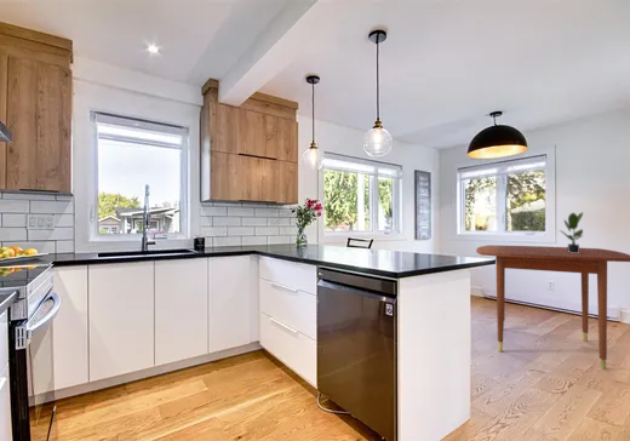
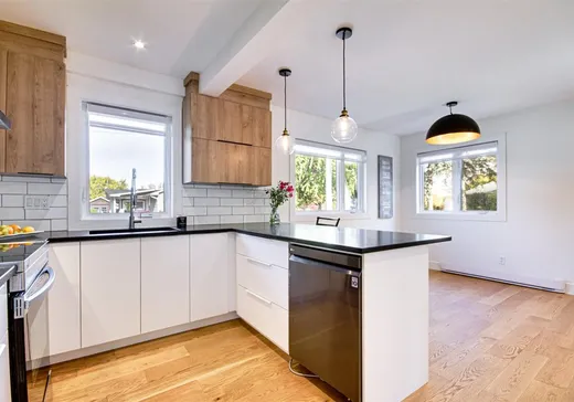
- dining table [475,244,630,371]
- potted plant [559,212,585,253]
